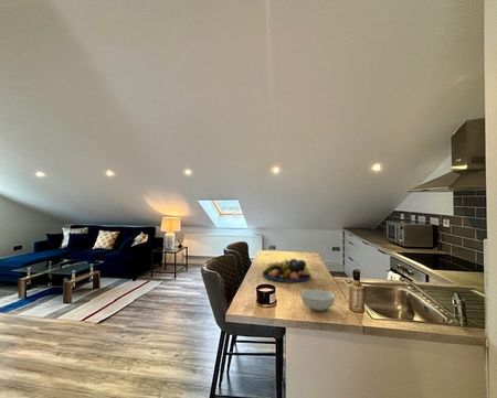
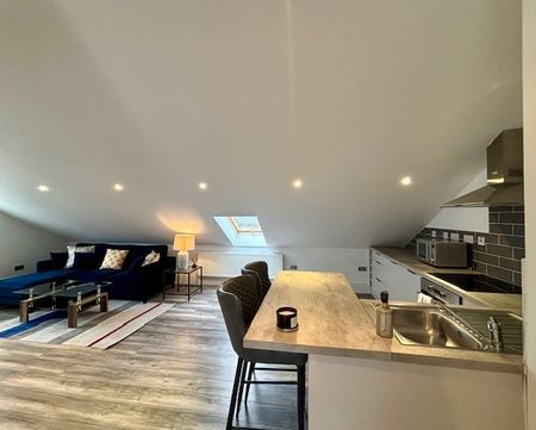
- cereal bowl [300,289,336,312]
- fruit bowl [261,258,311,282]
